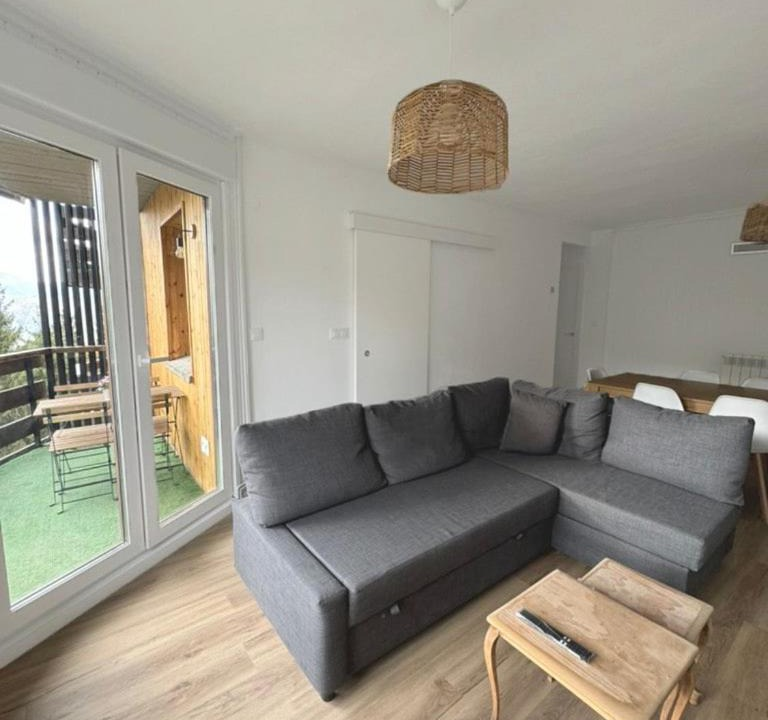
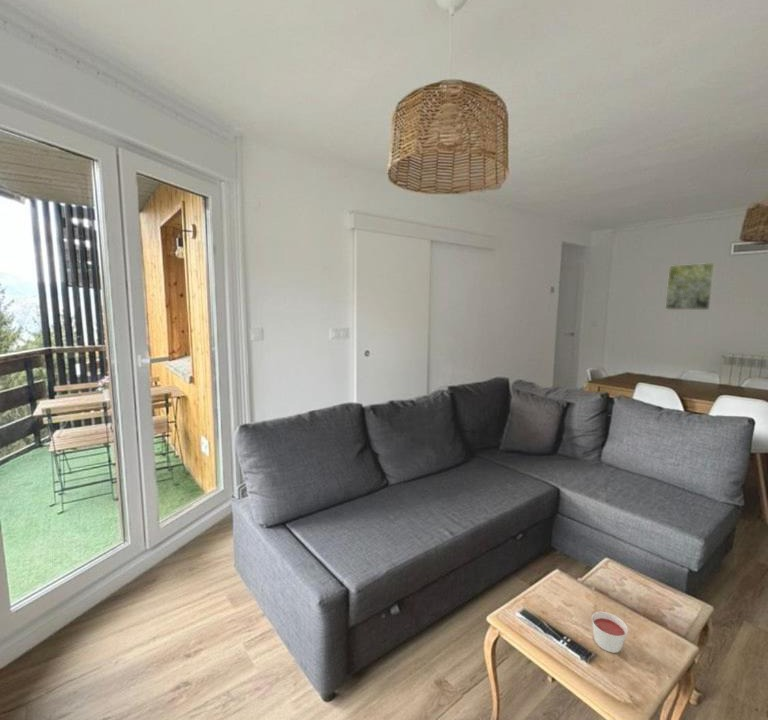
+ candle [591,611,629,654]
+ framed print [664,262,716,311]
